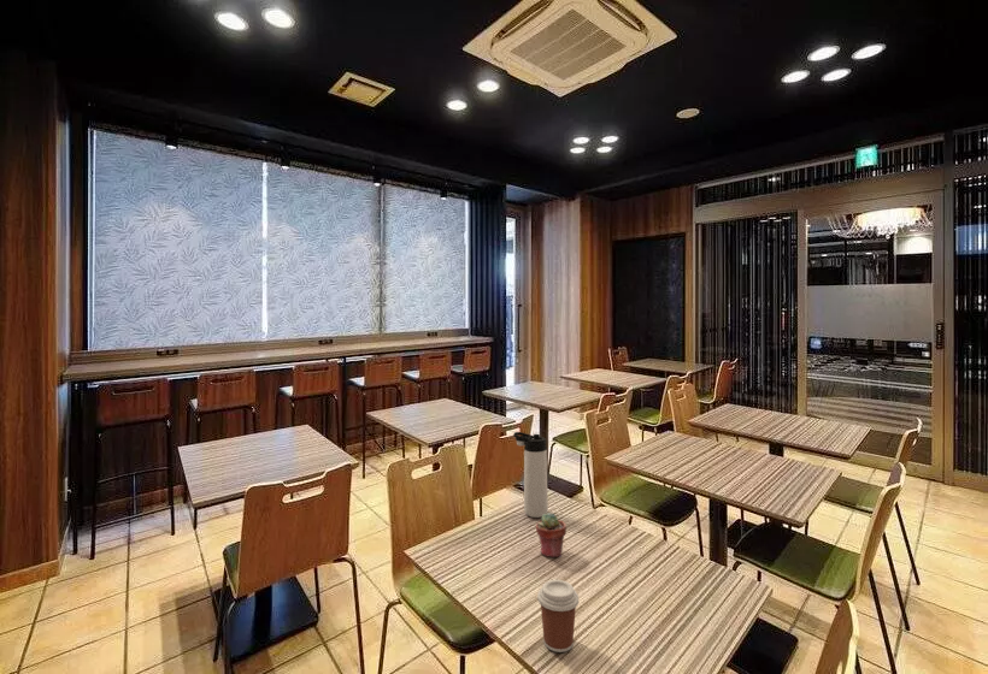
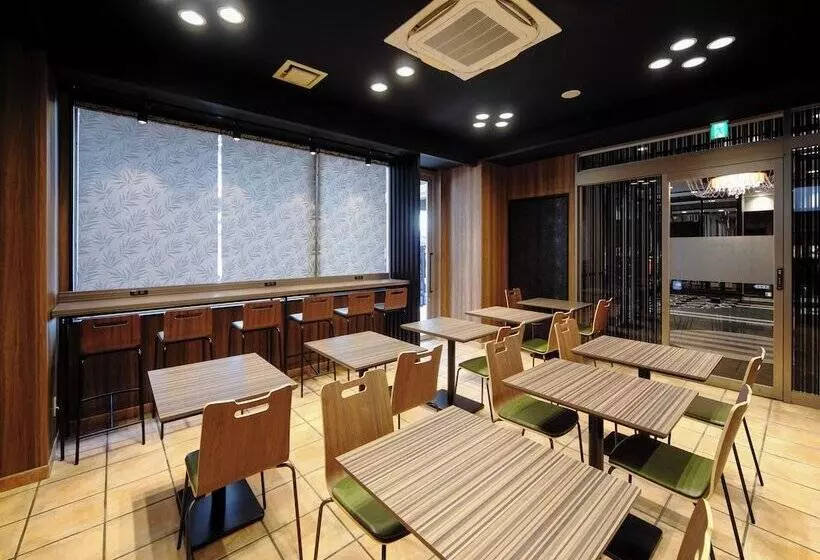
- coffee cup [536,579,580,654]
- potted succulent [535,512,567,558]
- thermos bottle [512,431,549,519]
